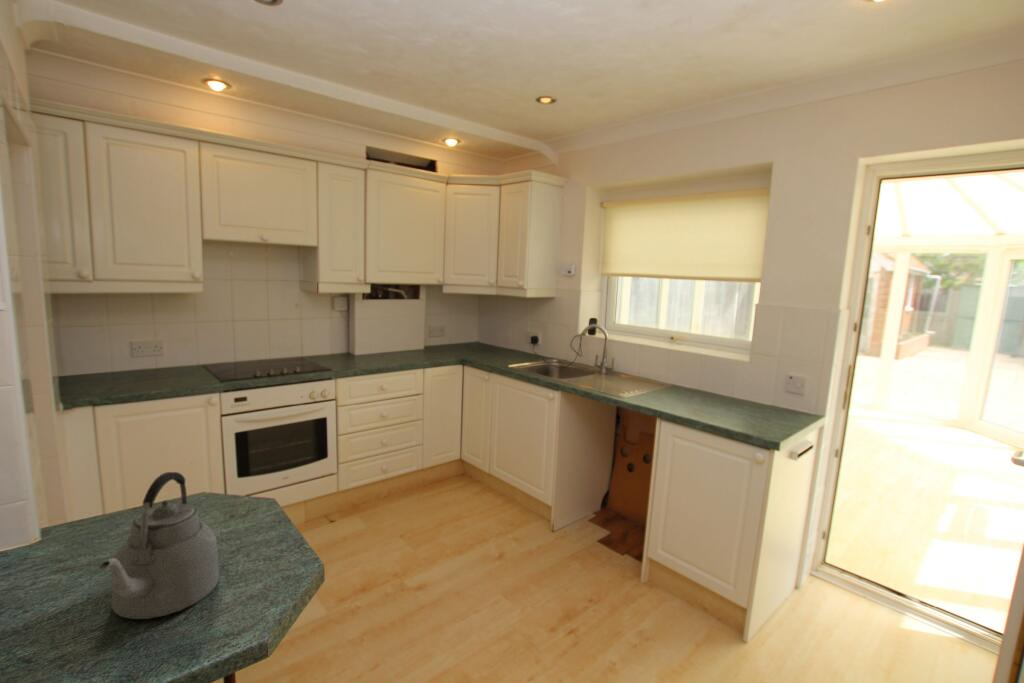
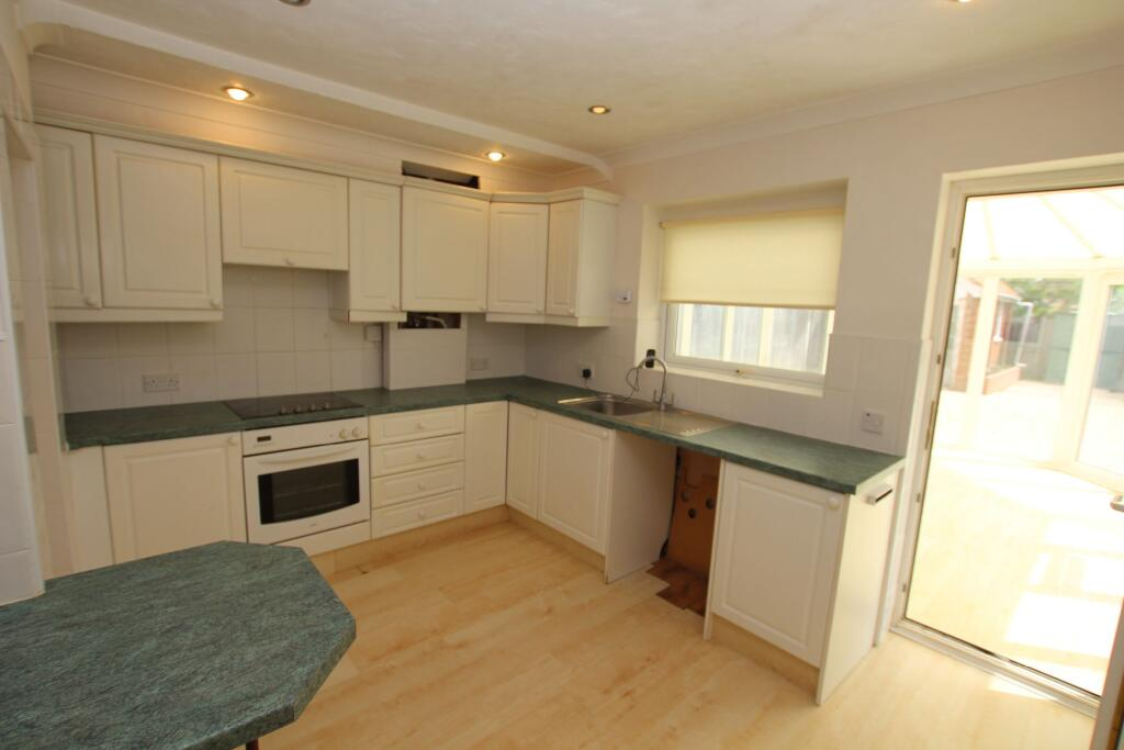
- kettle [97,471,220,620]
